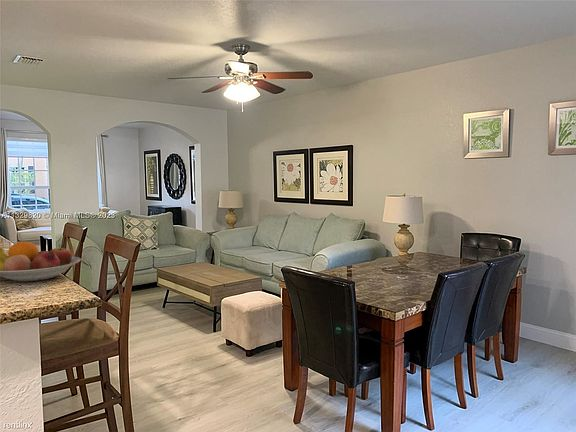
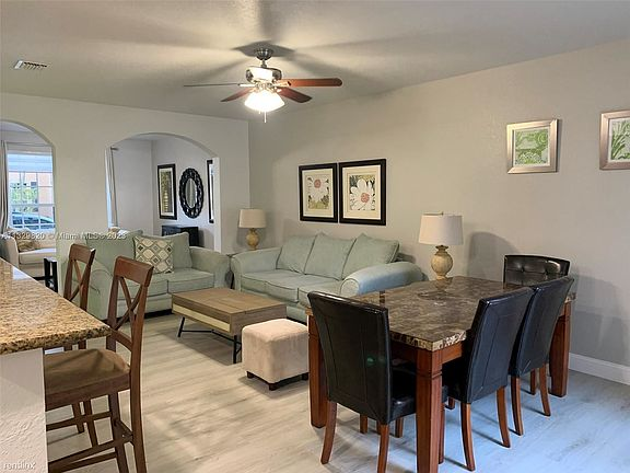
- fruit bowl [0,241,82,282]
